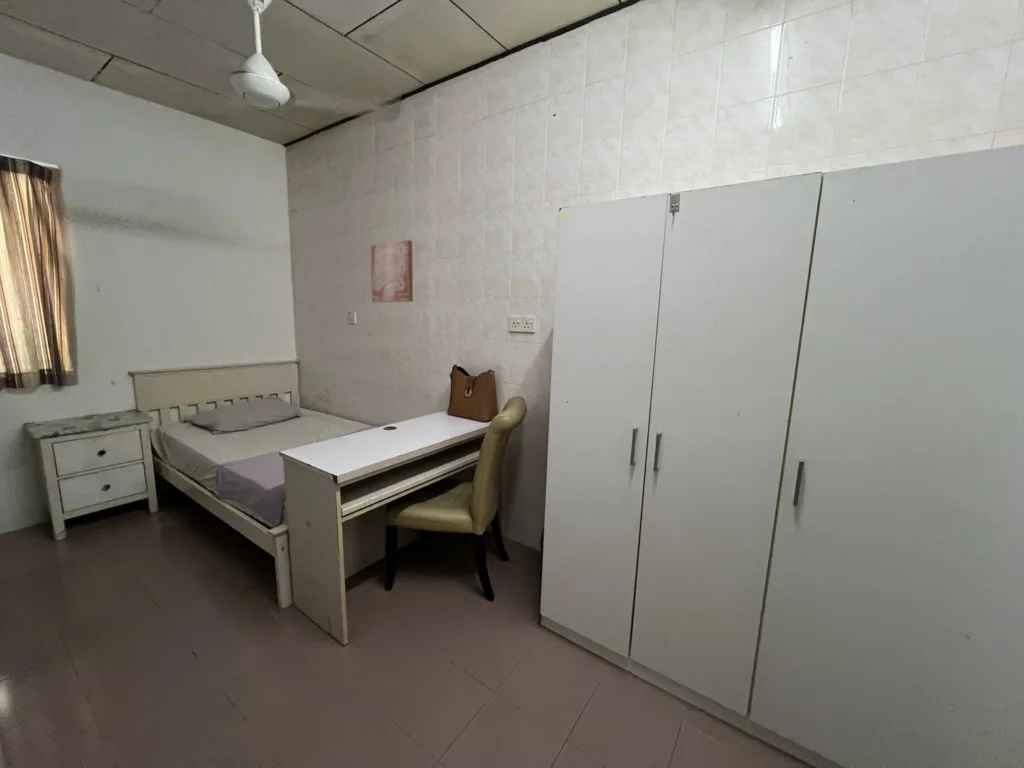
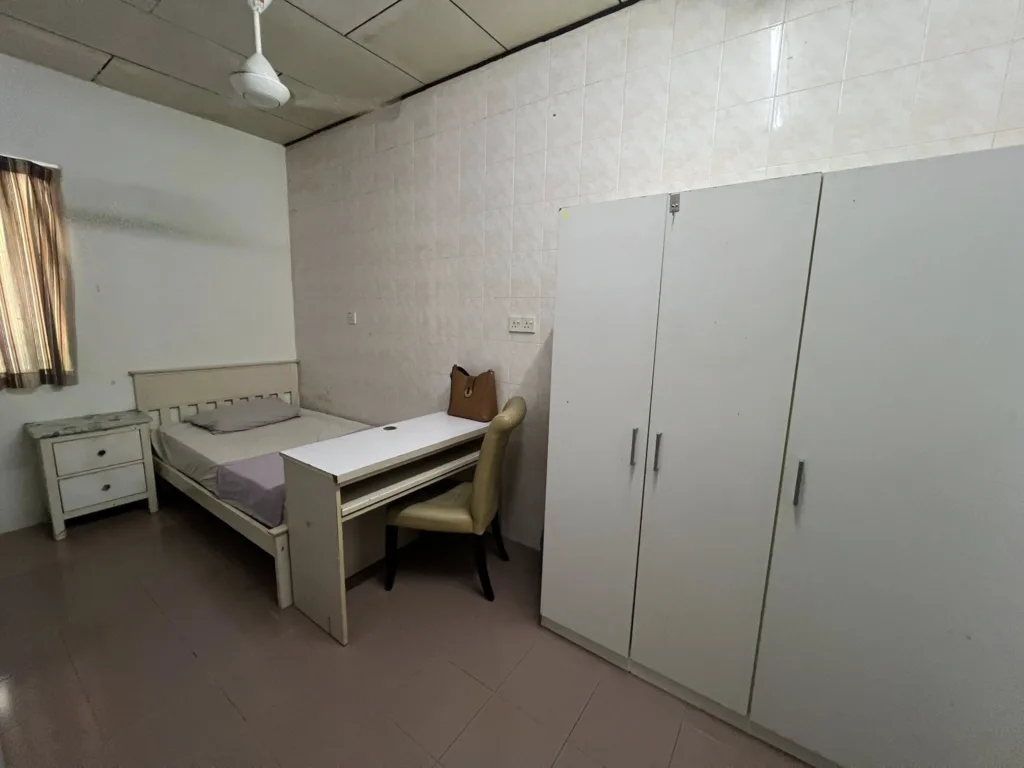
- wall art [370,239,414,303]
